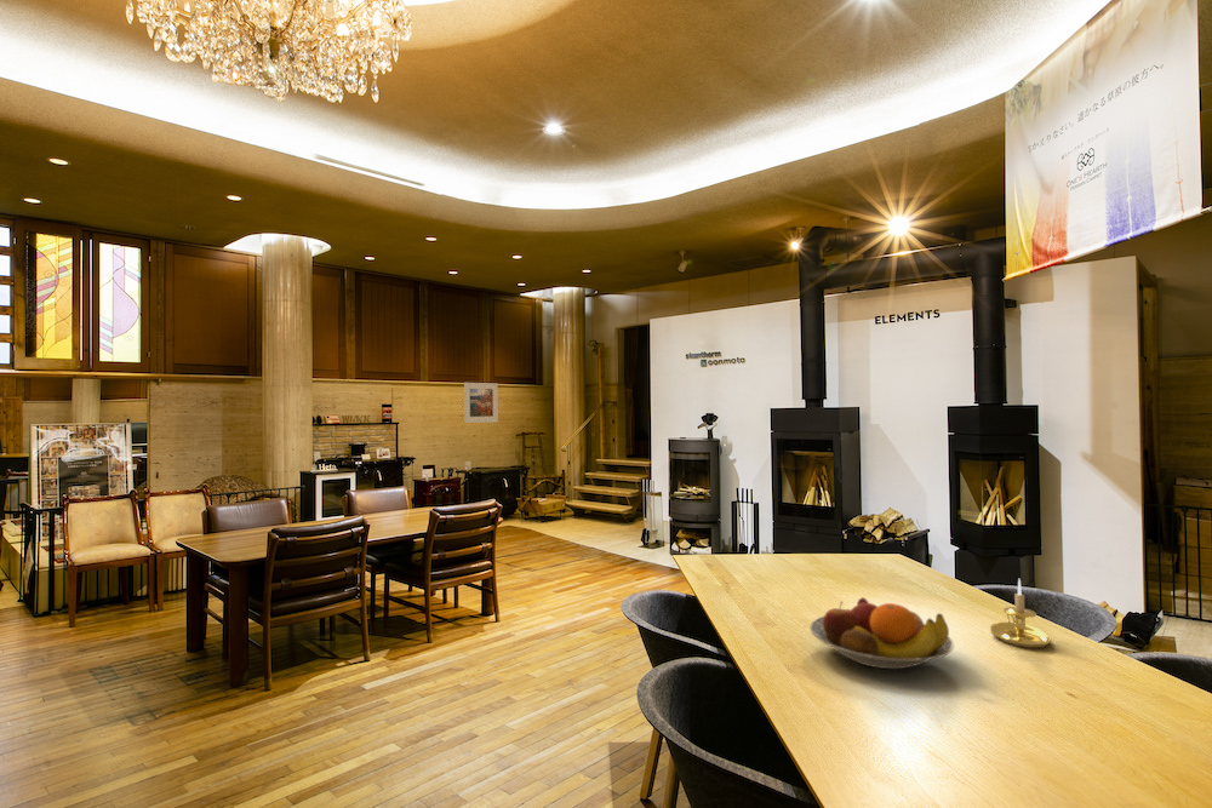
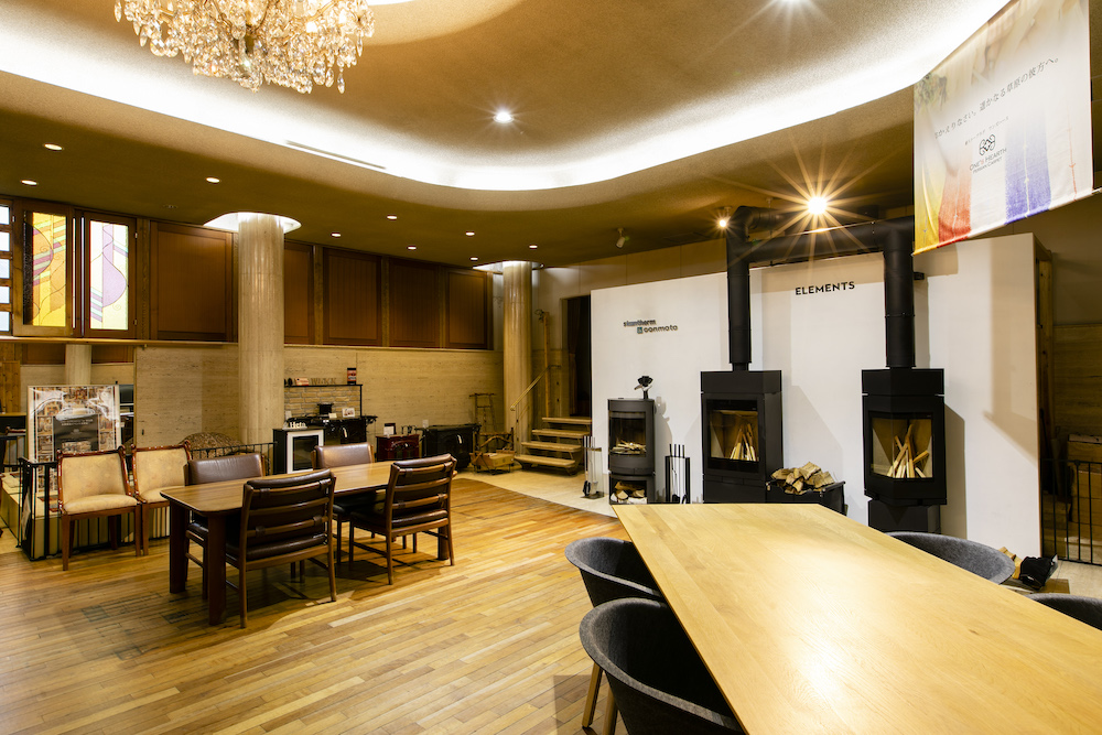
- fruit bowl [808,596,955,670]
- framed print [463,382,499,424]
- candle holder [989,578,1052,649]
